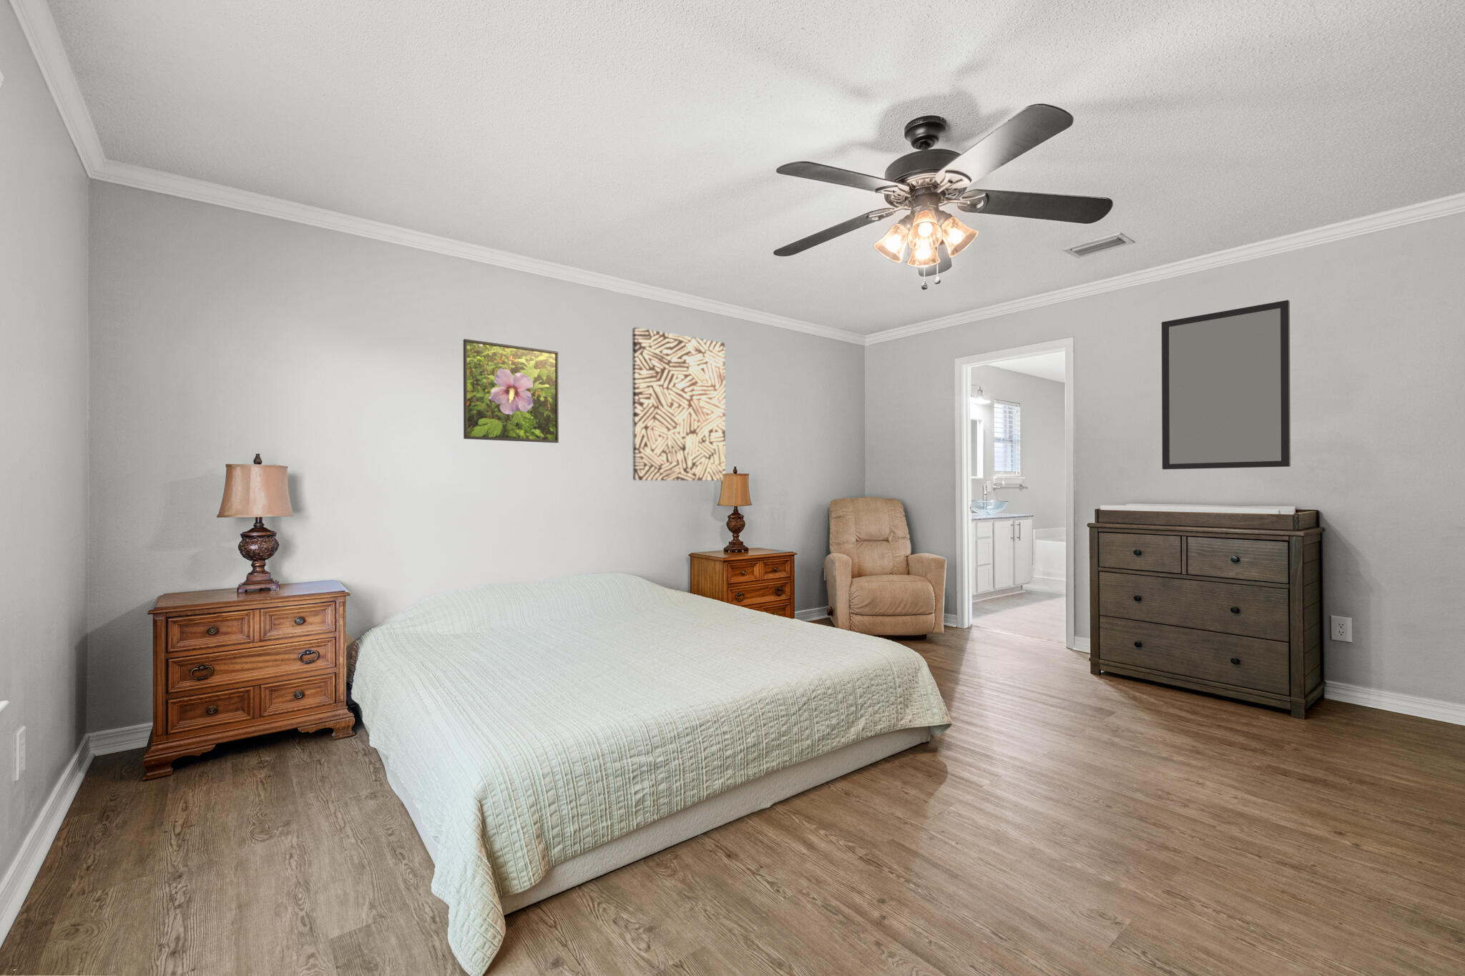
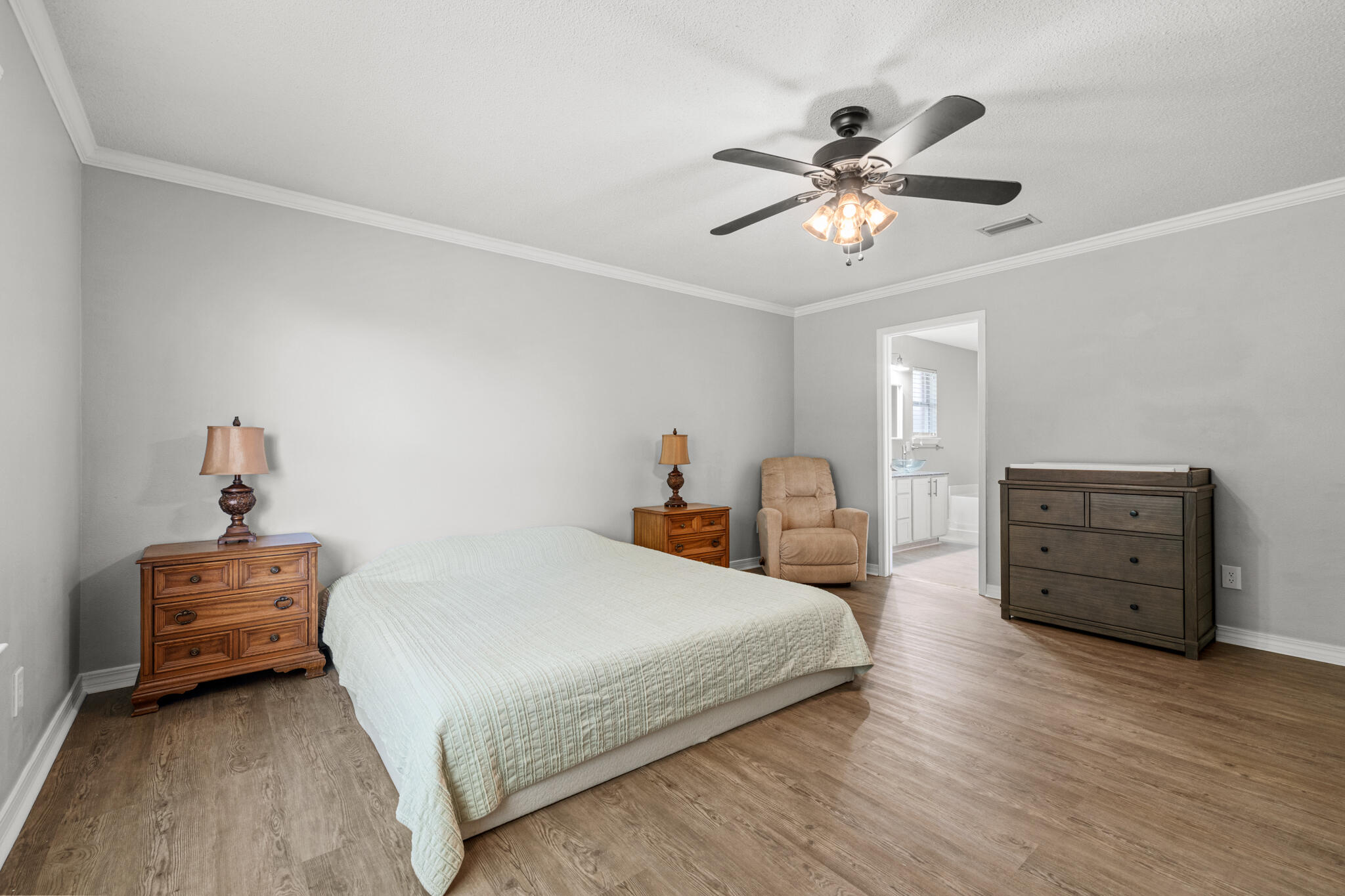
- wall art [632,327,727,481]
- home mirror [1161,300,1291,471]
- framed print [463,338,560,443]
